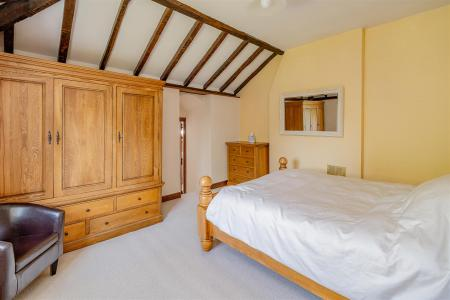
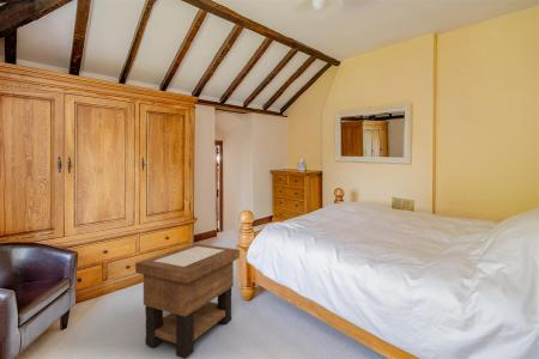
+ side table [134,243,241,359]
